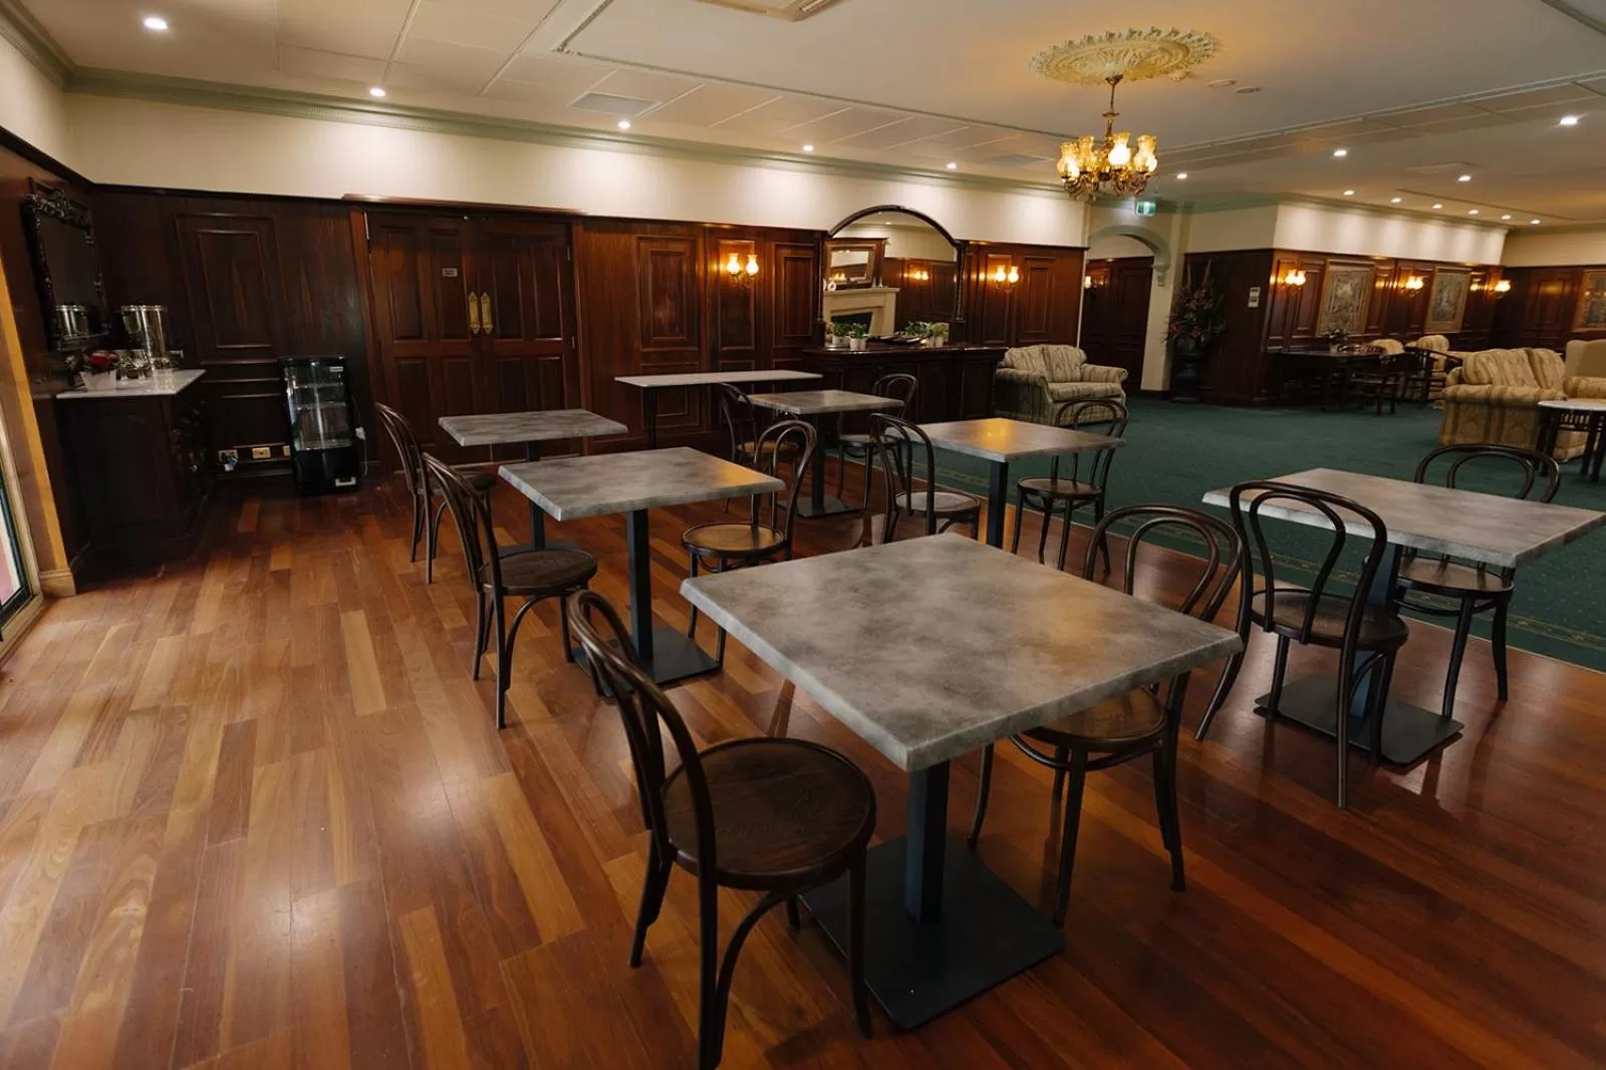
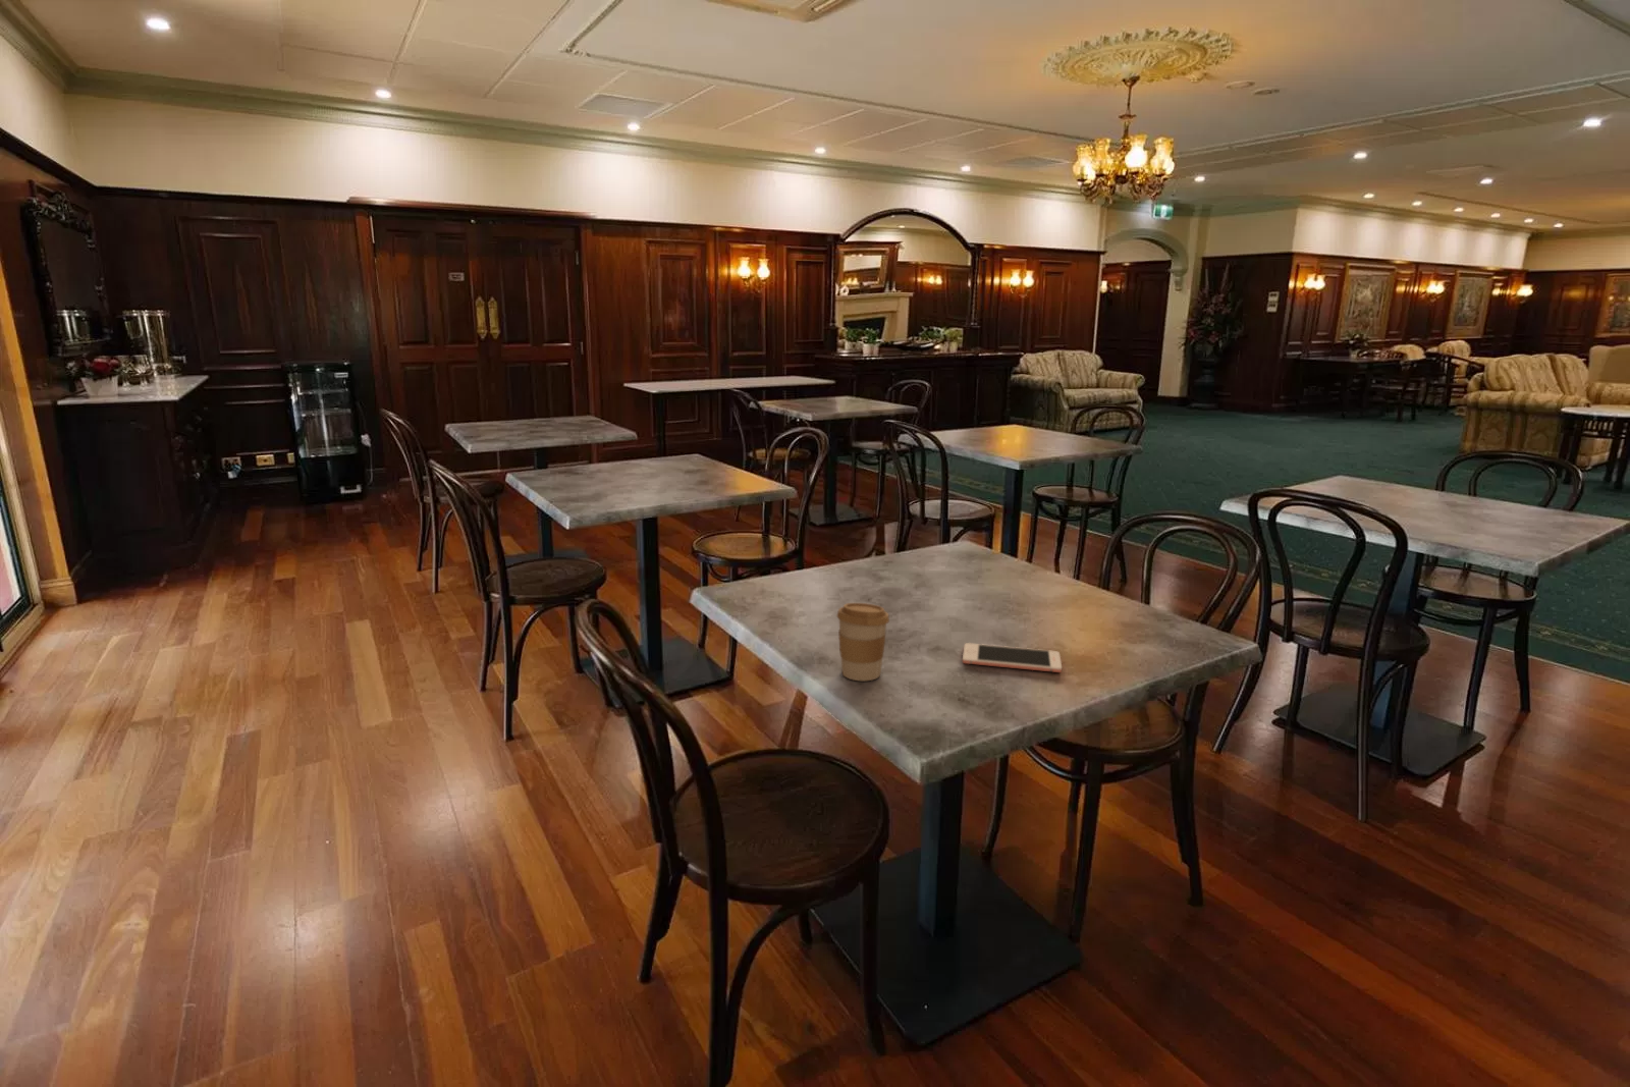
+ coffee cup [836,602,890,682]
+ cell phone [962,642,1062,673]
